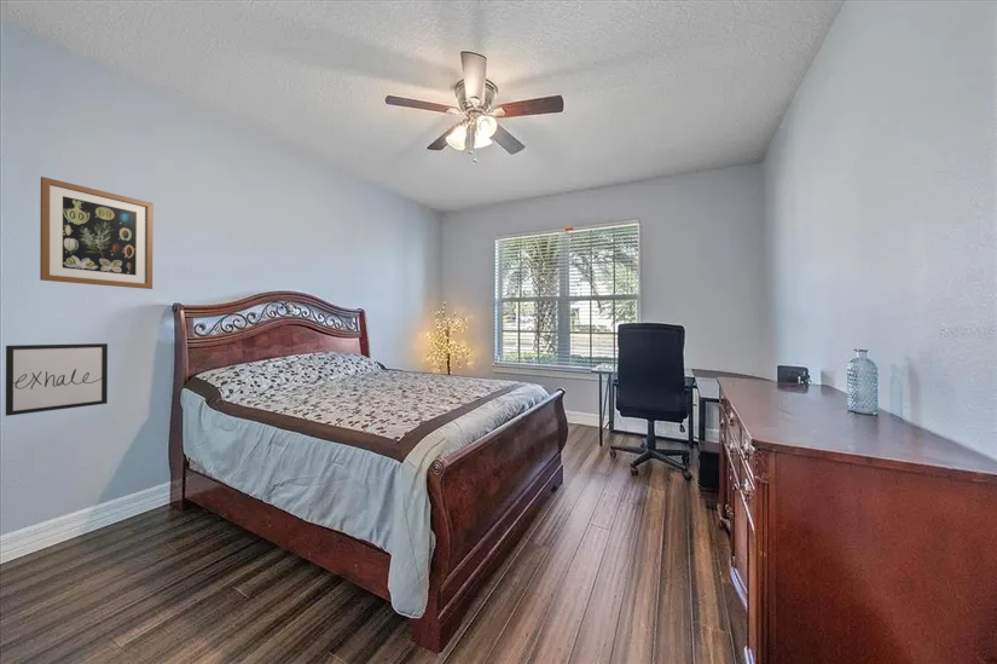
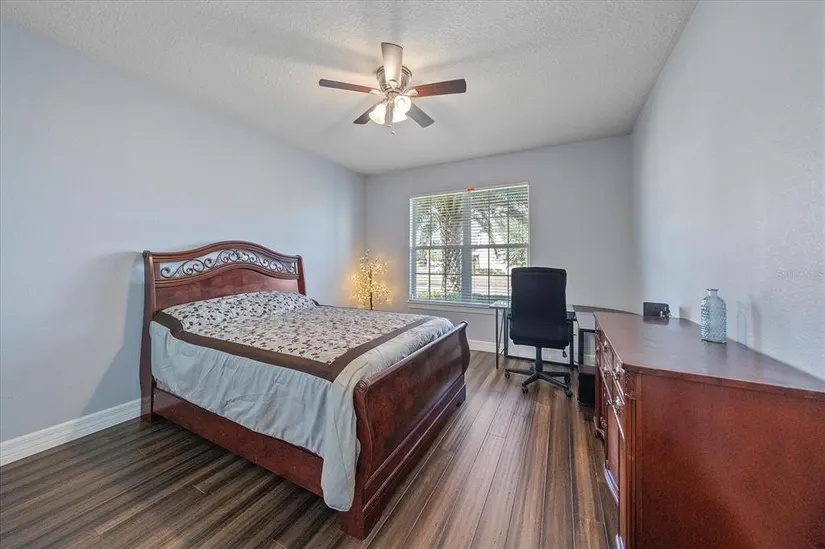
- wall art [5,342,109,417]
- wall art [39,175,155,290]
